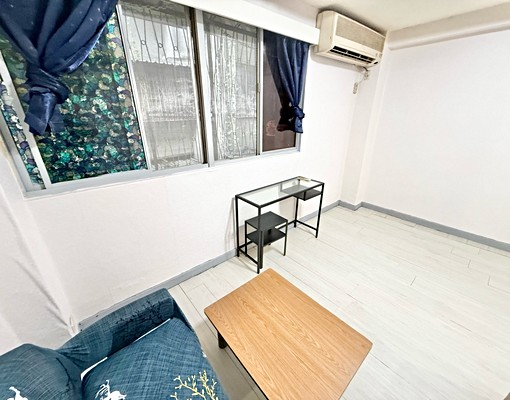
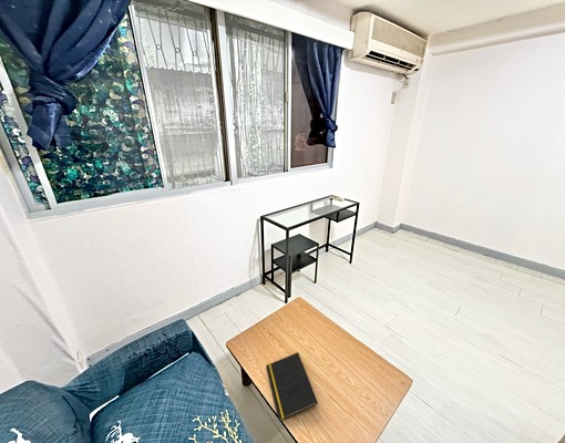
+ notepad [265,351,319,422]
